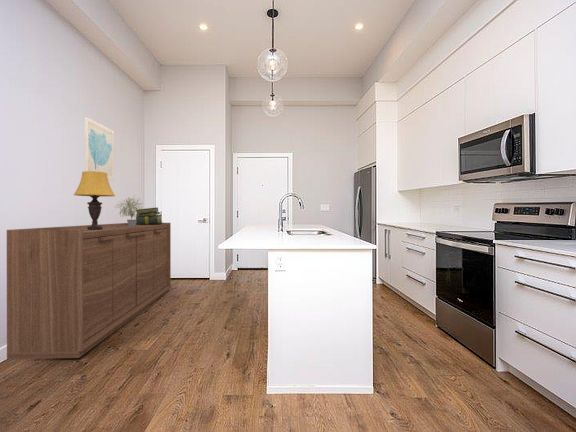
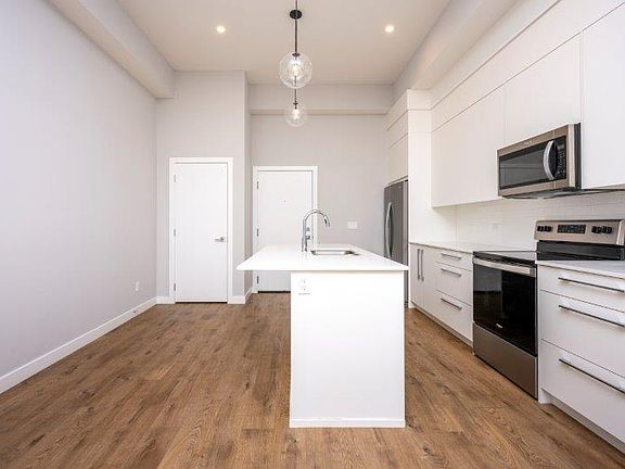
- wall art [84,116,115,182]
- stack of books [135,206,163,225]
- potted plant [114,194,144,227]
- table lamp [73,170,116,230]
- sideboard [6,222,172,360]
